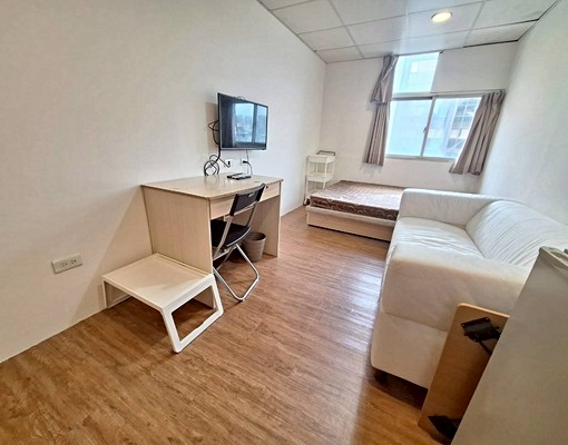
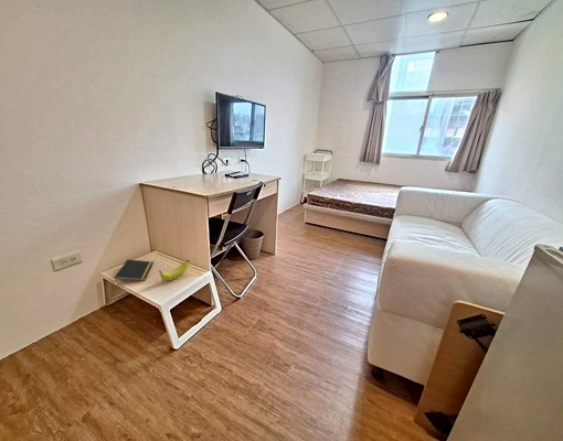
+ fruit [158,259,190,281]
+ notepad [114,258,155,282]
